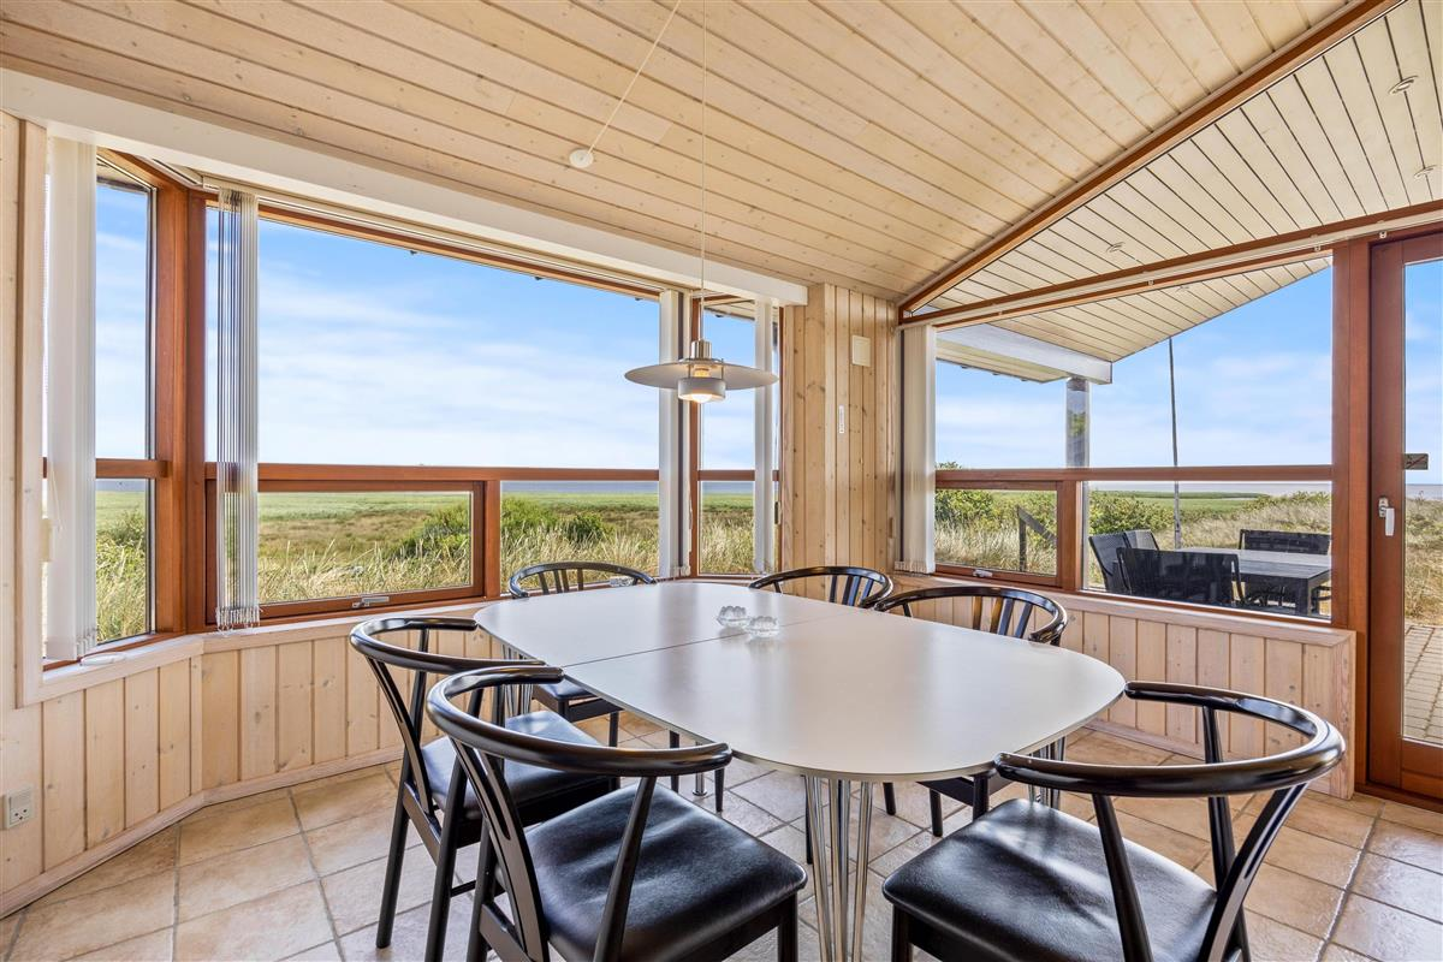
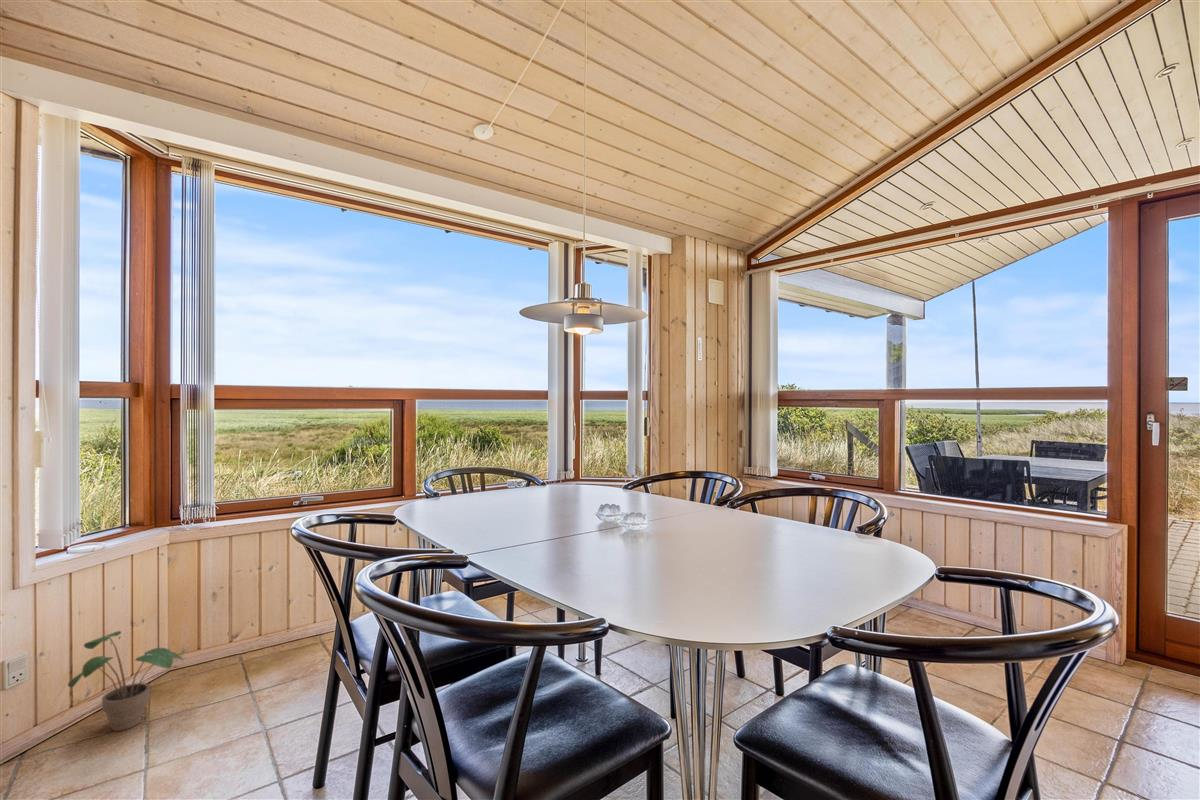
+ potted plant [67,630,185,732]
